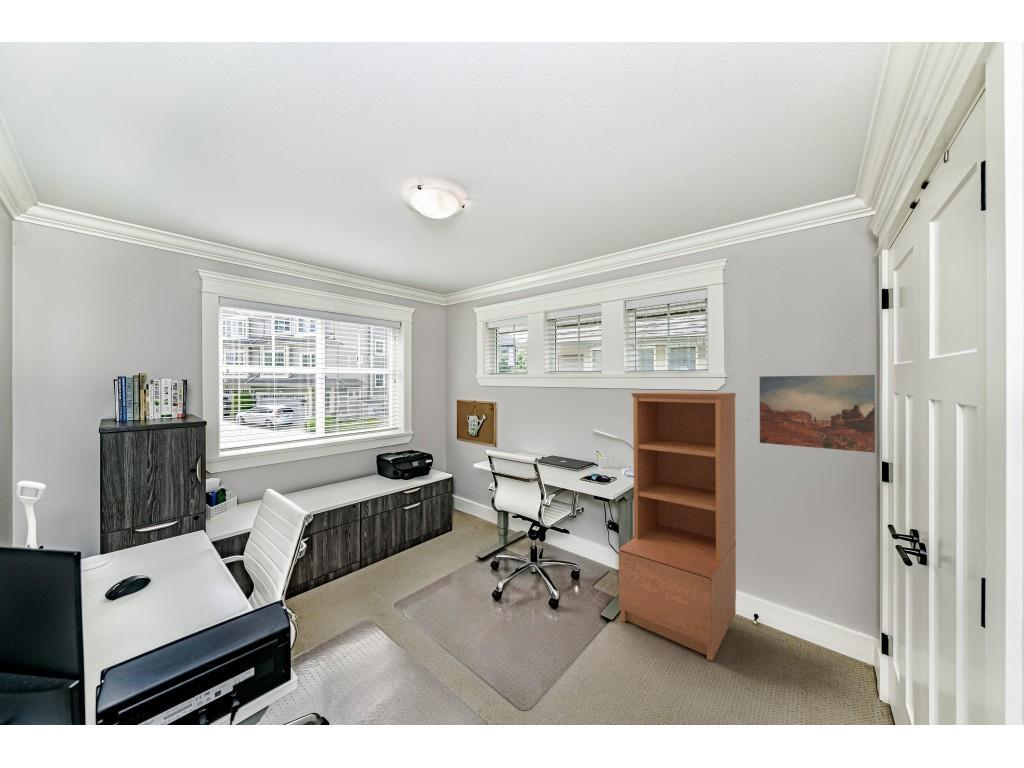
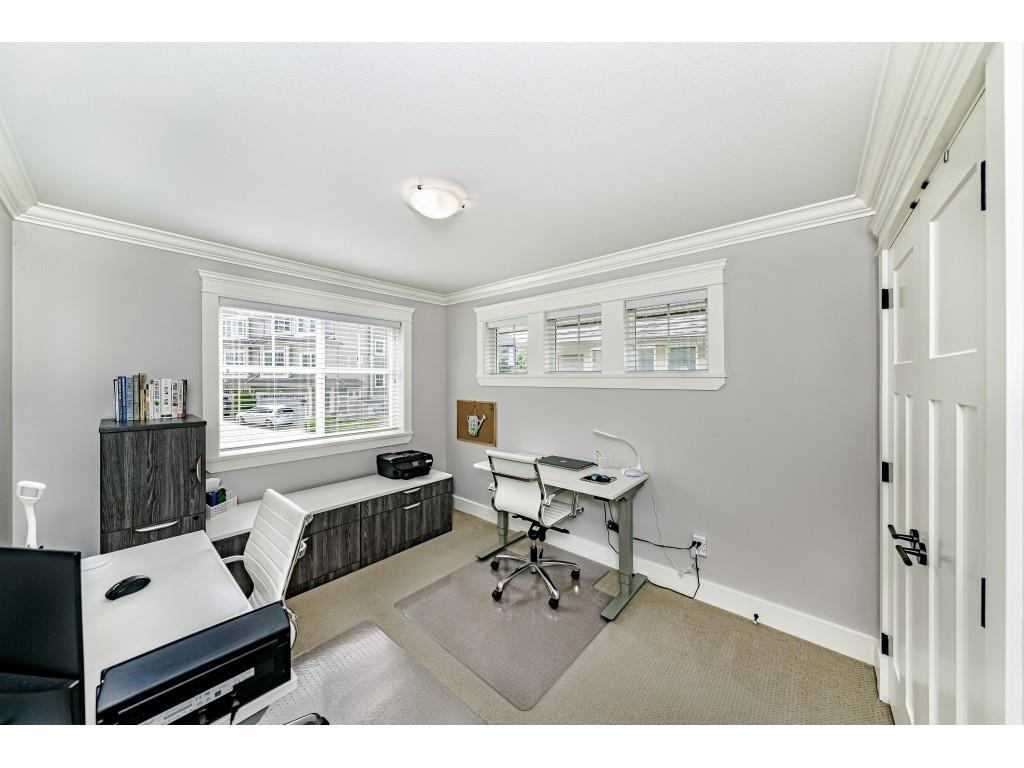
- bookshelf [618,391,737,662]
- wall art [759,374,876,454]
